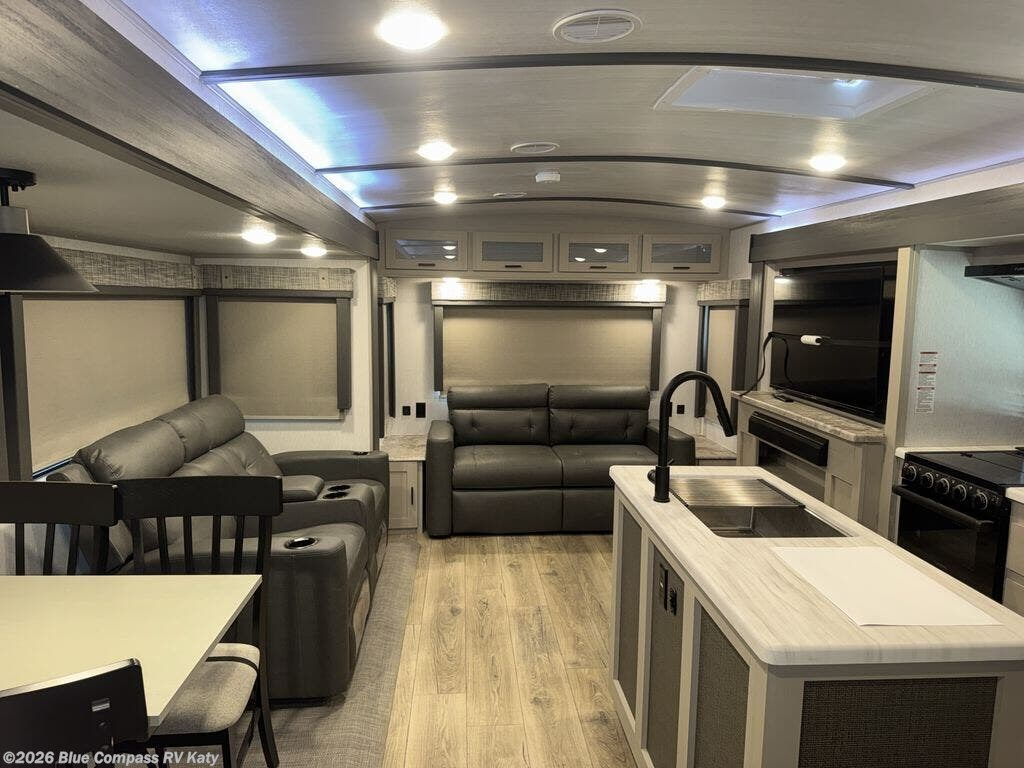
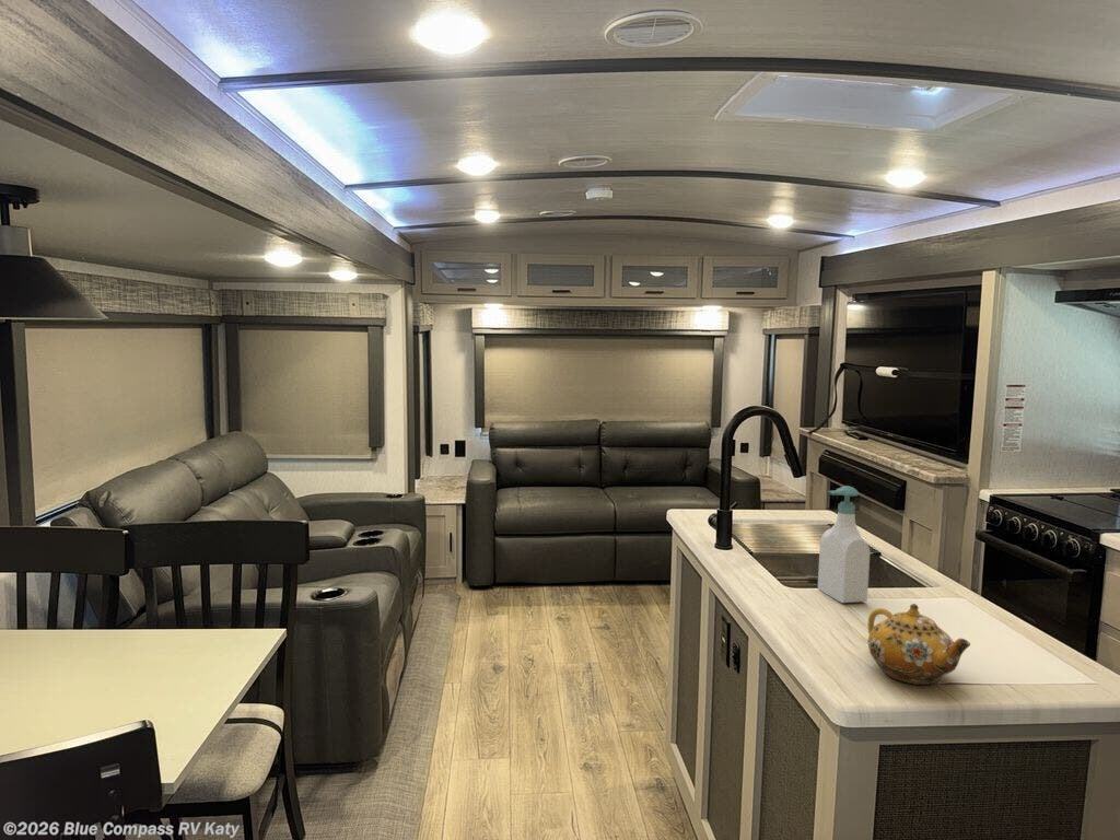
+ teapot [866,603,971,686]
+ soap bottle [817,485,871,604]
